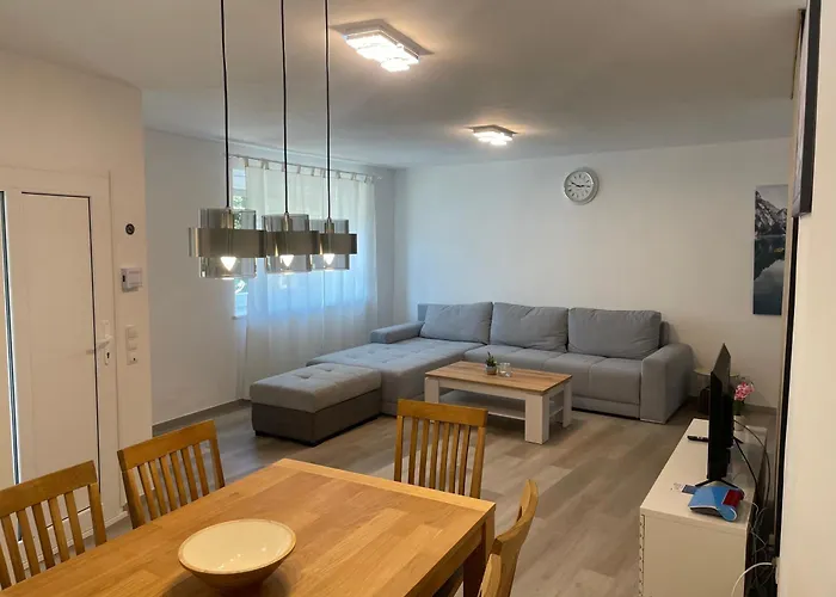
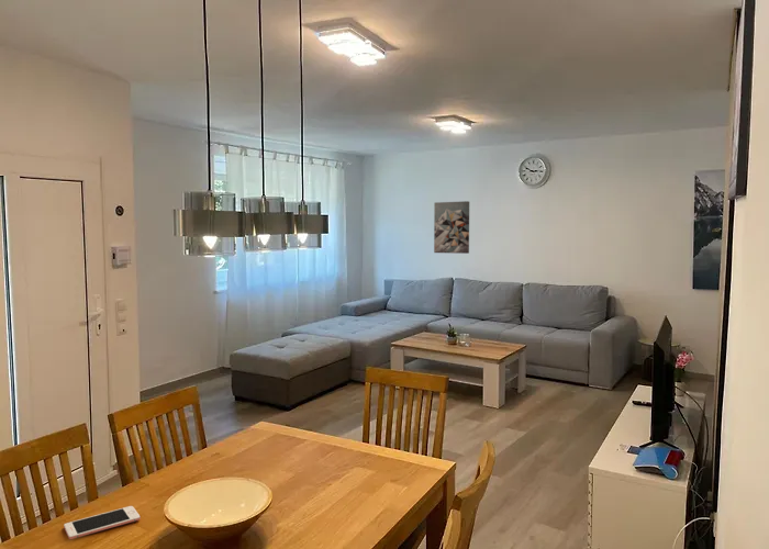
+ wall art [433,200,470,255]
+ cell phone [63,505,142,540]
